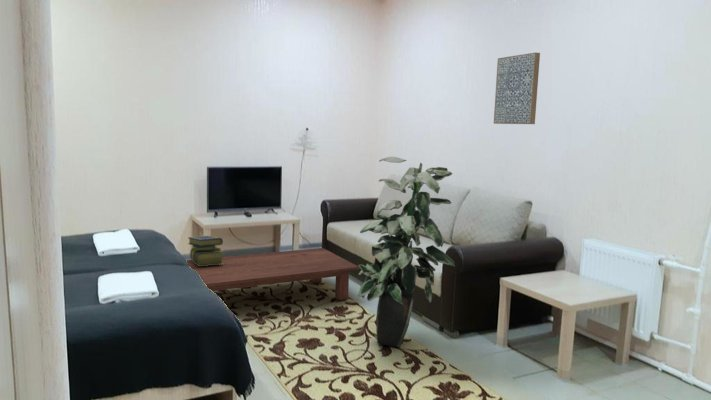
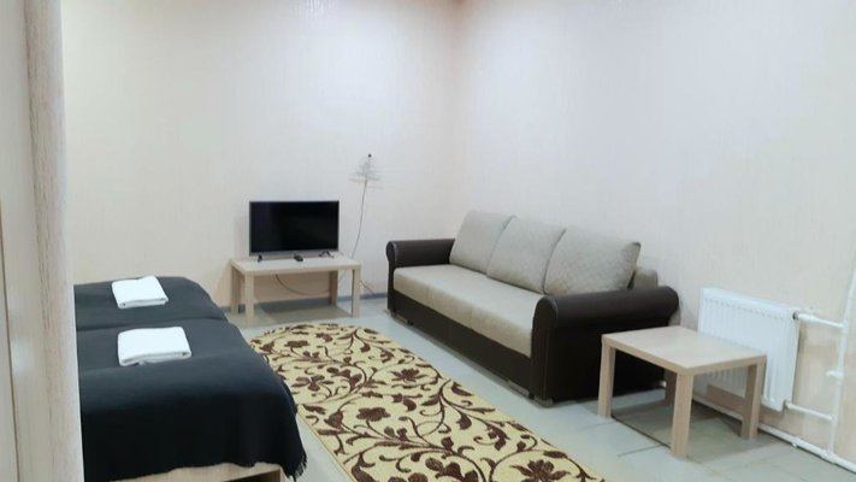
- wall art [493,52,541,125]
- indoor plant [357,156,456,348]
- stack of books [187,235,224,266]
- coffee table [186,247,360,301]
